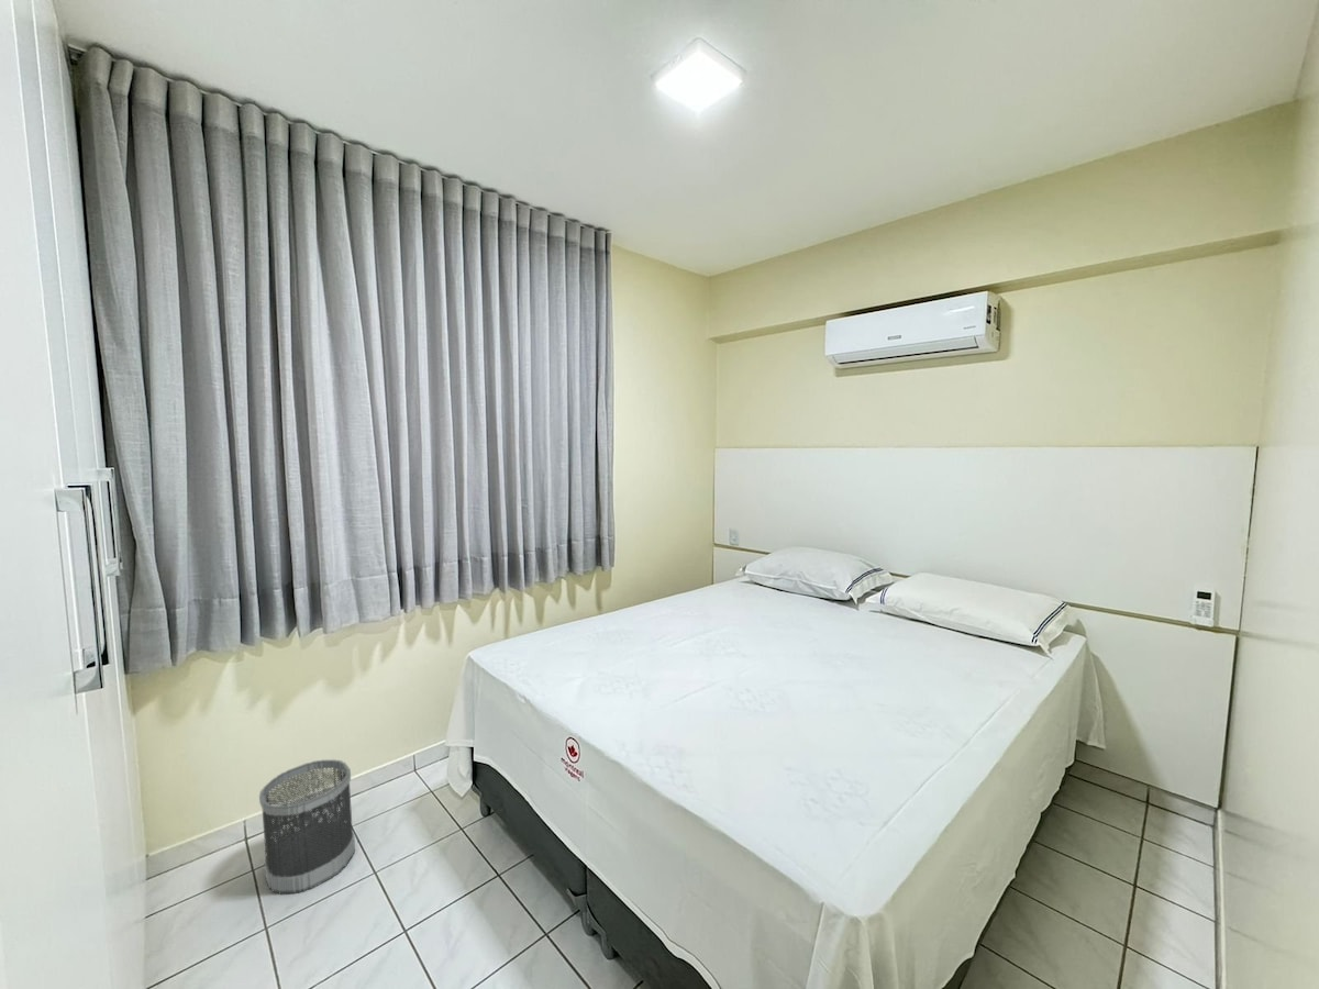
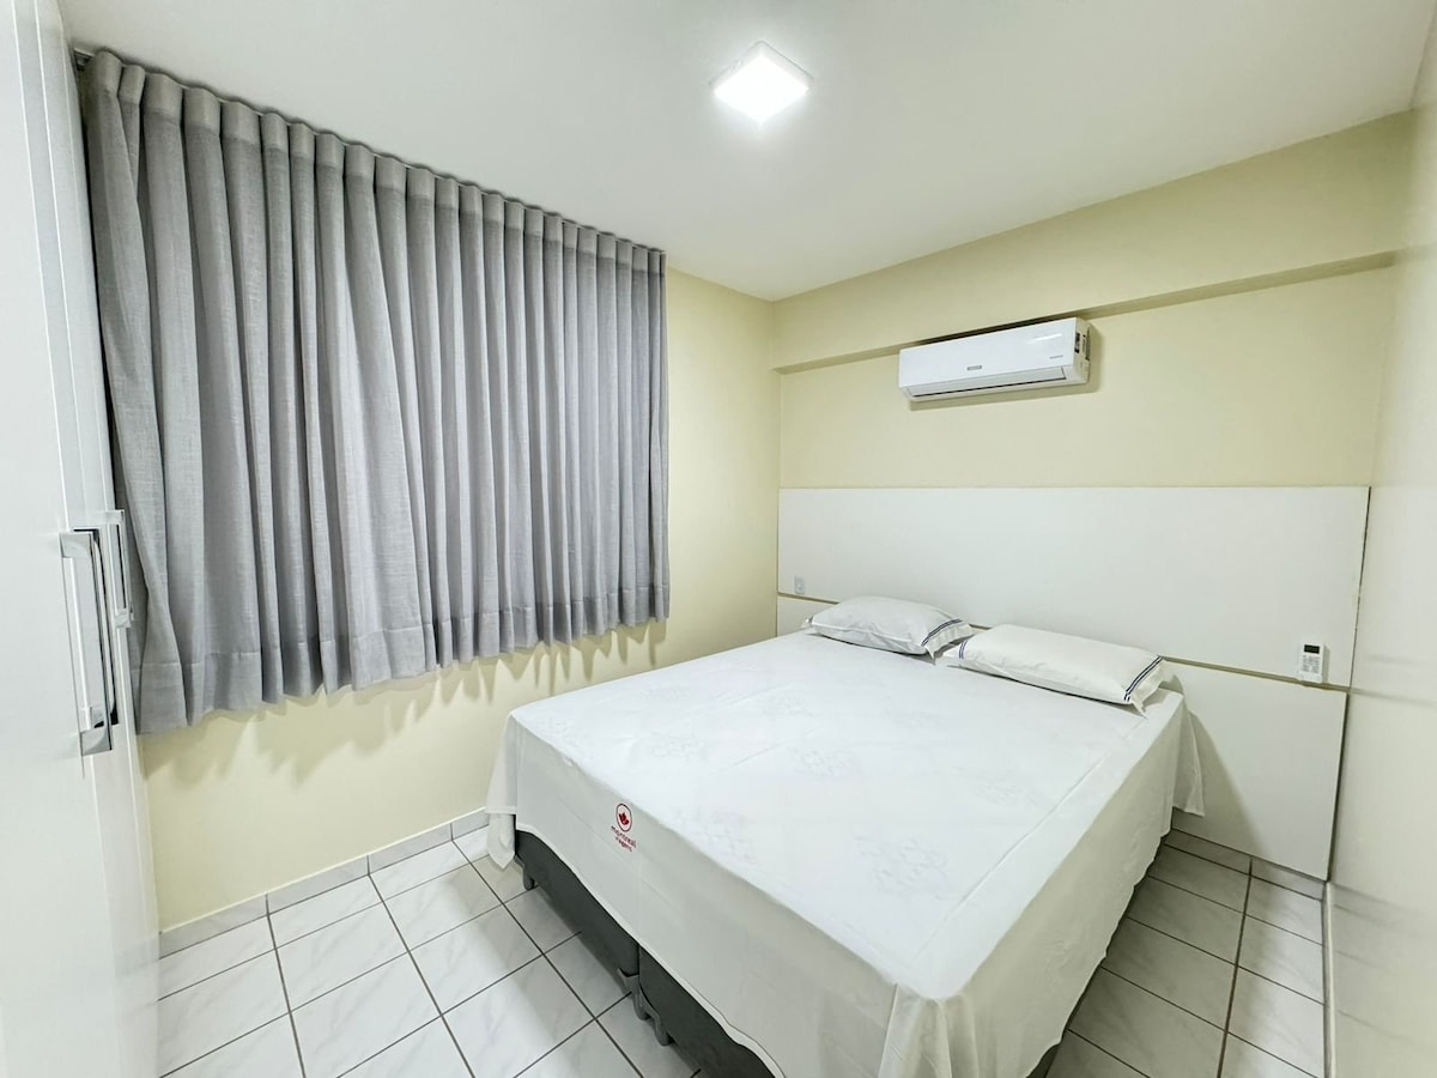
- wastebasket [258,758,356,896]
